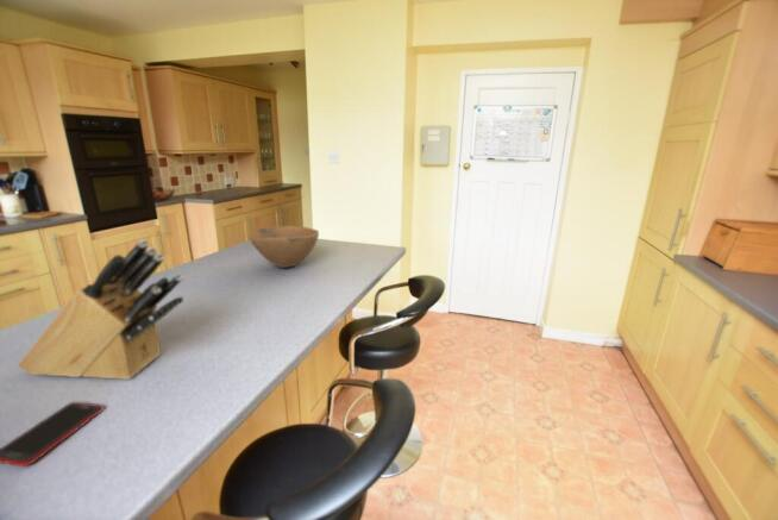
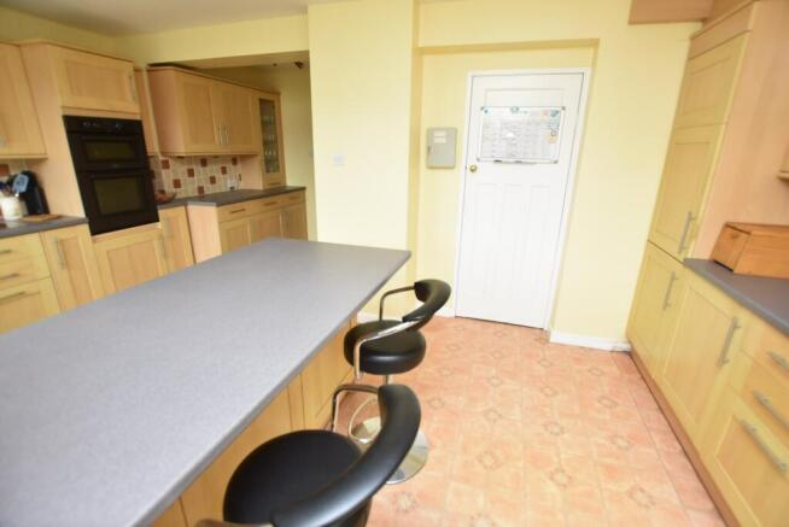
- knife block [17,238,184,381]
- bowl [249,224,320,269]
- cell phone [0,401,105,468]
